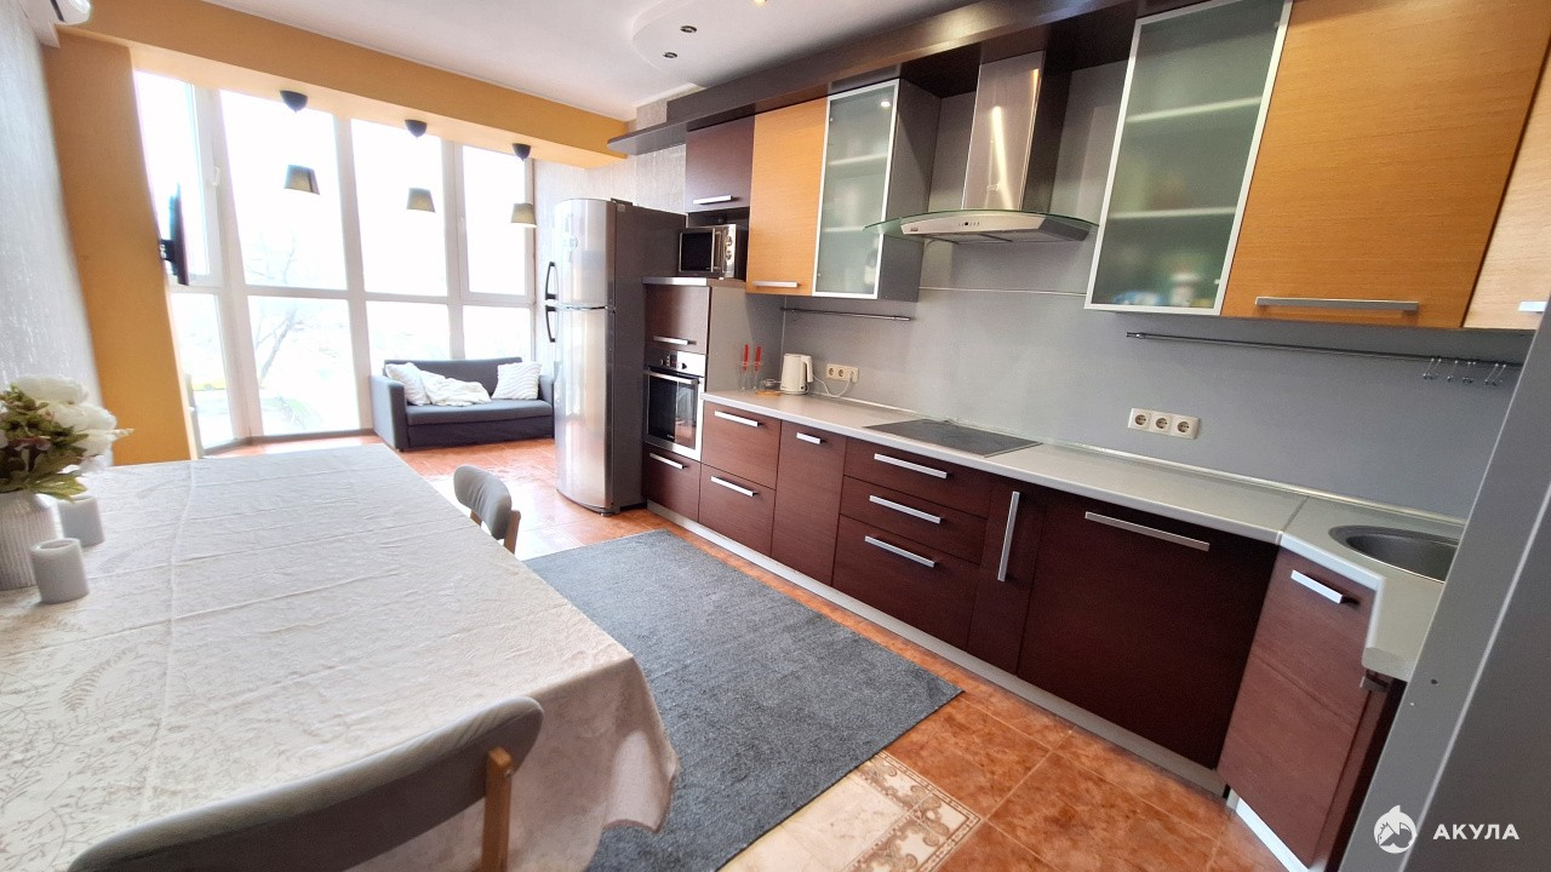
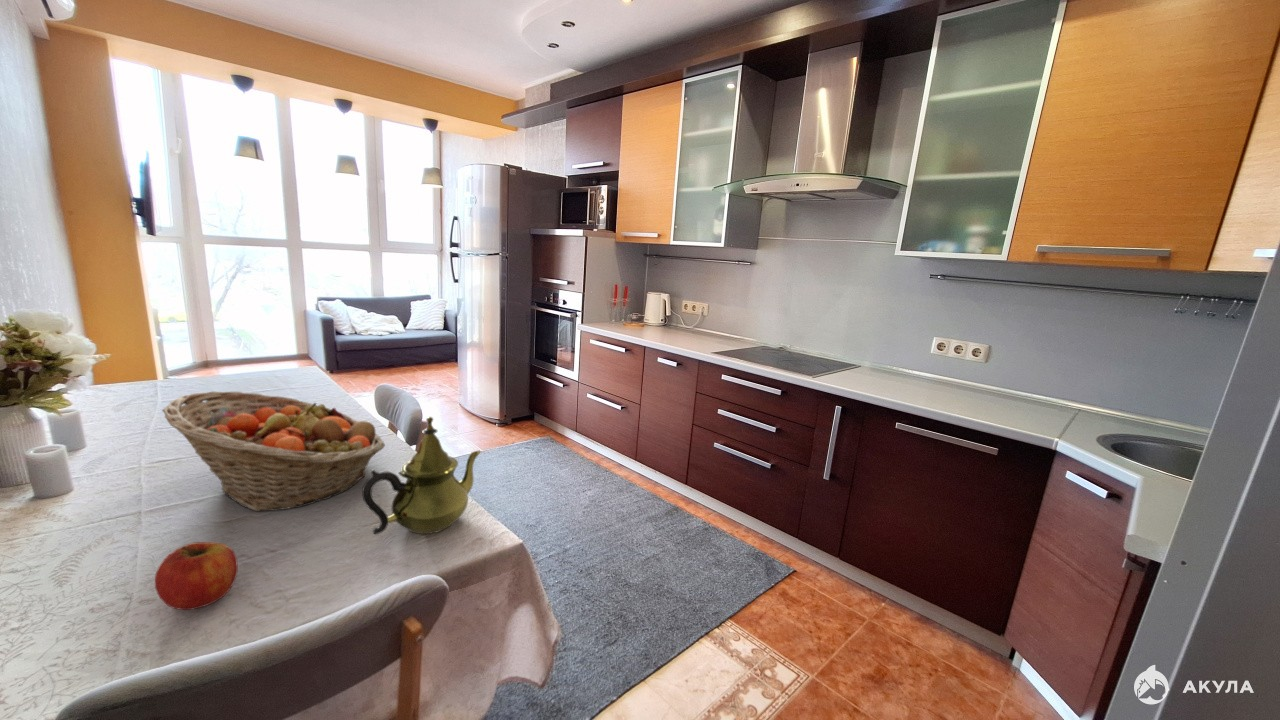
+ teapot [361,416,483,535]
+ fruit basket [161,391,386,512]
+ apple [154,541,239,611]
